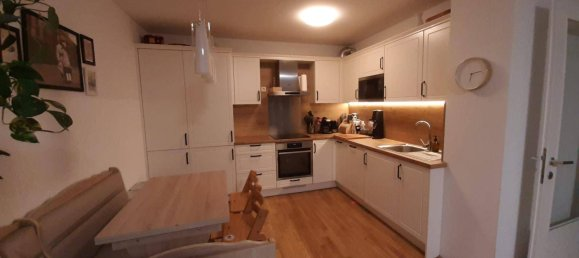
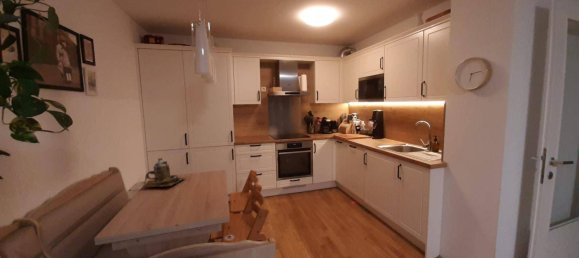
+ teapot [142,157,189,188]
